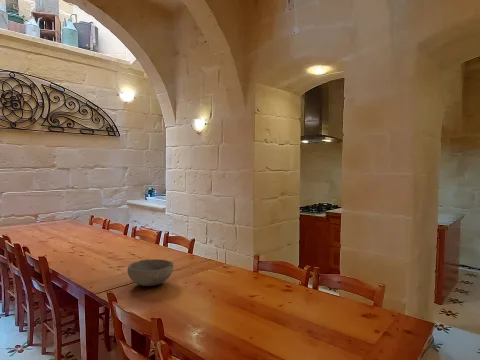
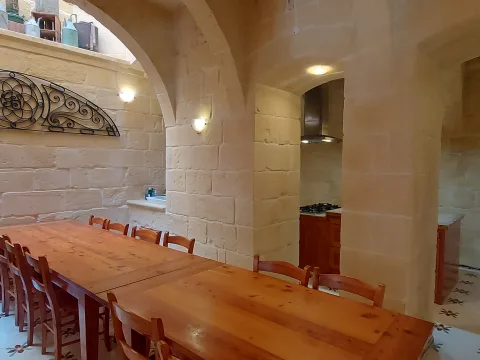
- bowl [126,258,175,287]
